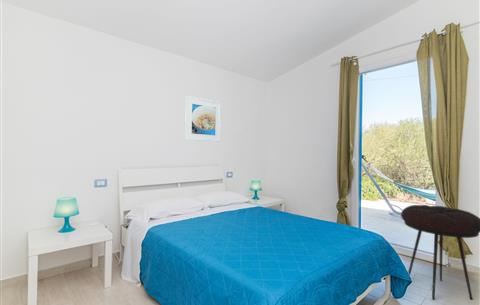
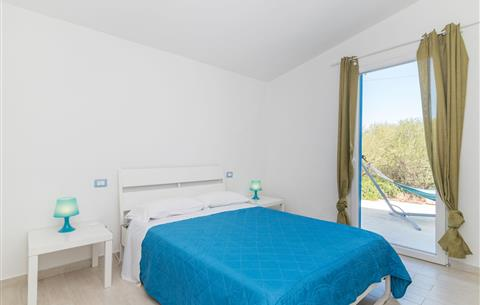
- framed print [184,95,222,143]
- stool [400,204,480,301]
